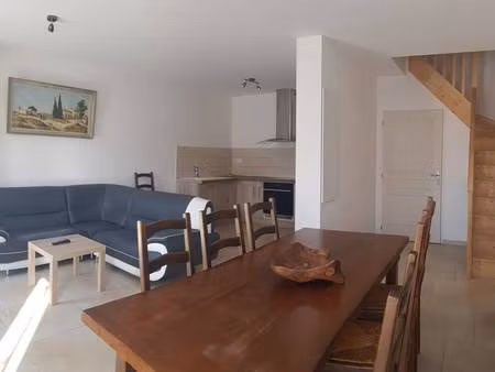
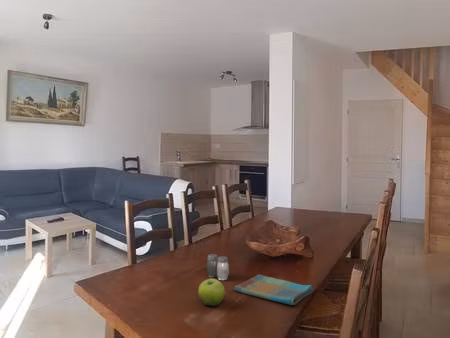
+ salt and pepper shaker [205,253,230,281]
+ fruit [198,278,226,307]
+ dish towel [233,274,315,306]
